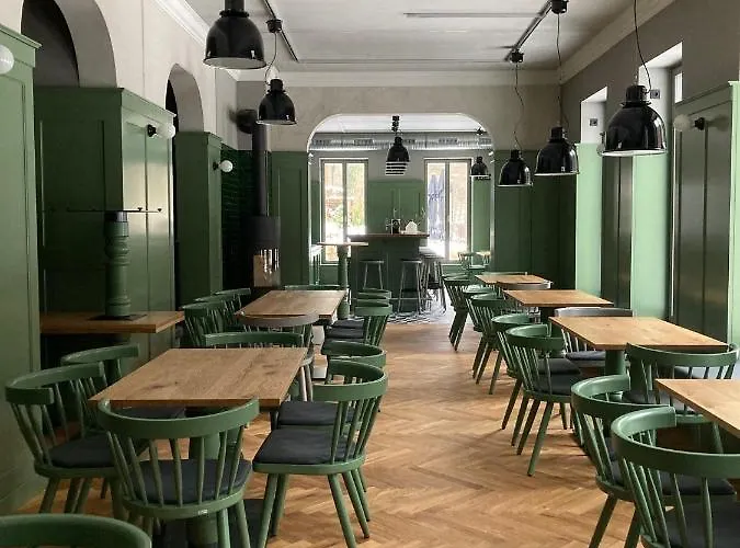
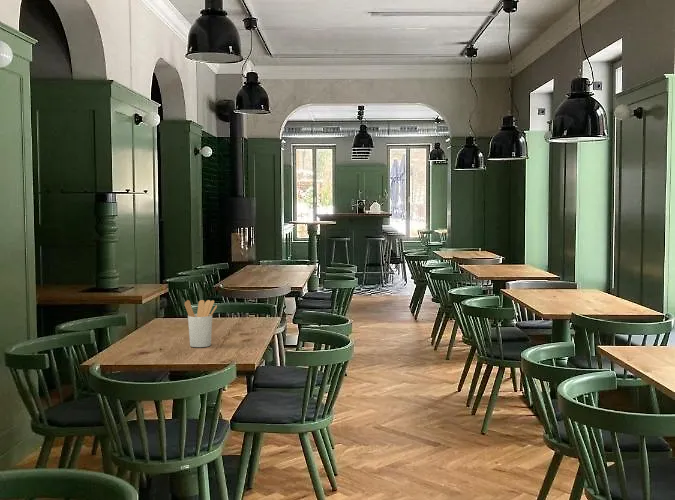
+ utensil holder [184,299,218,348]
